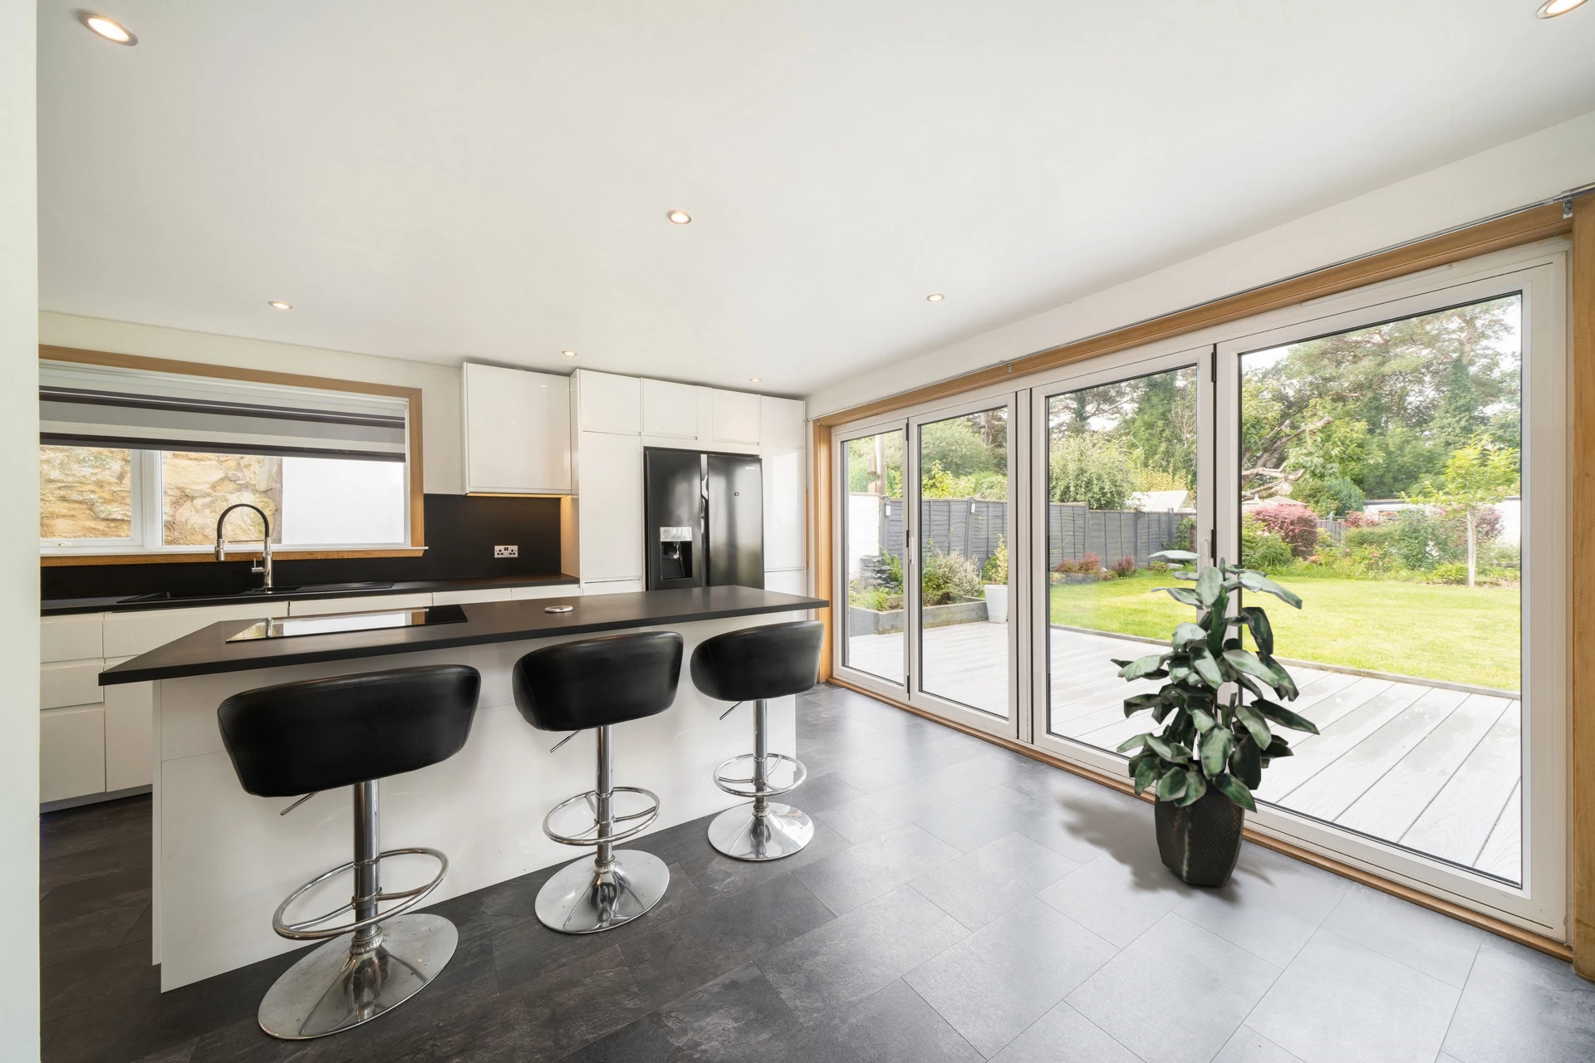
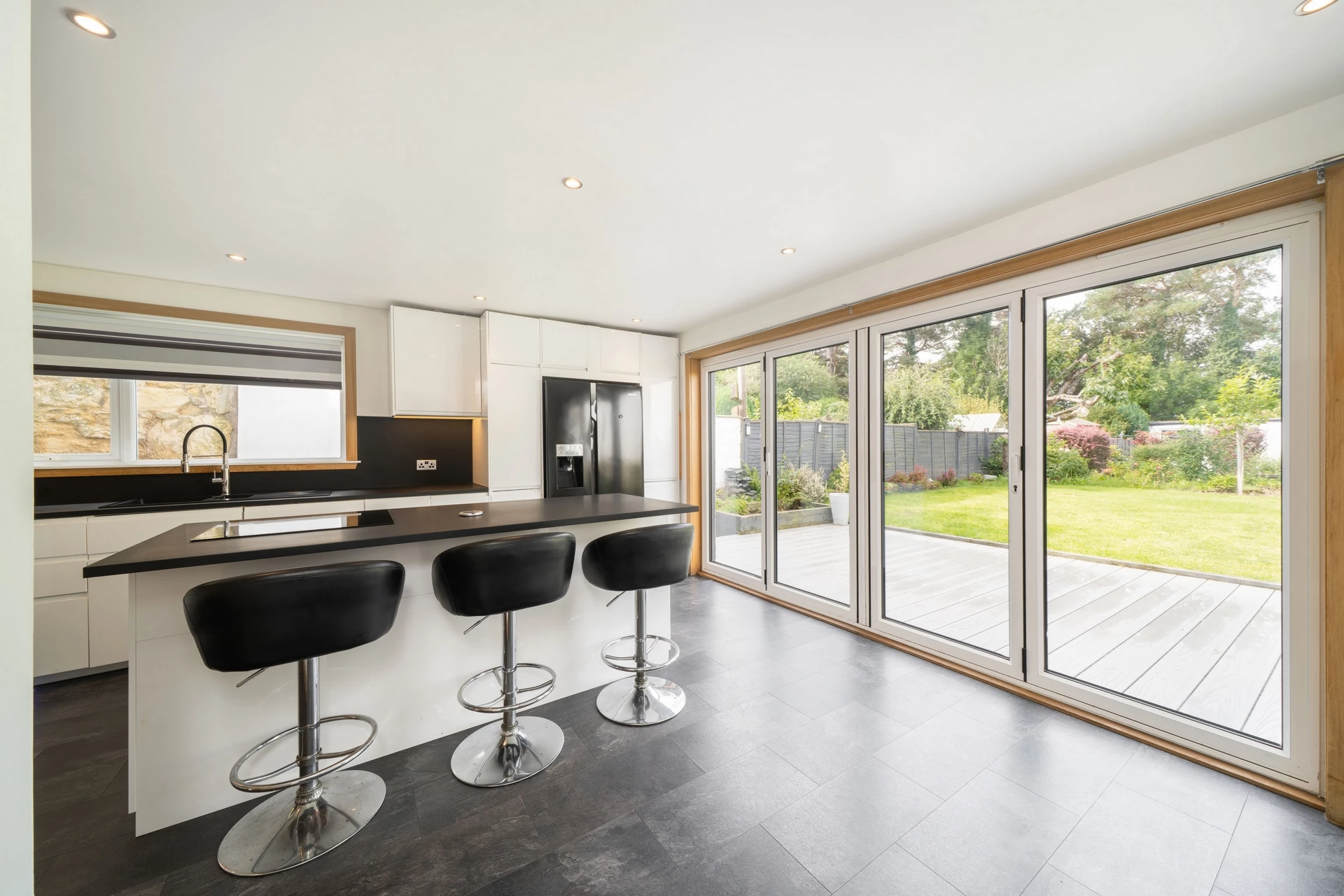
- indoor plant [1110,549,1321,887]
